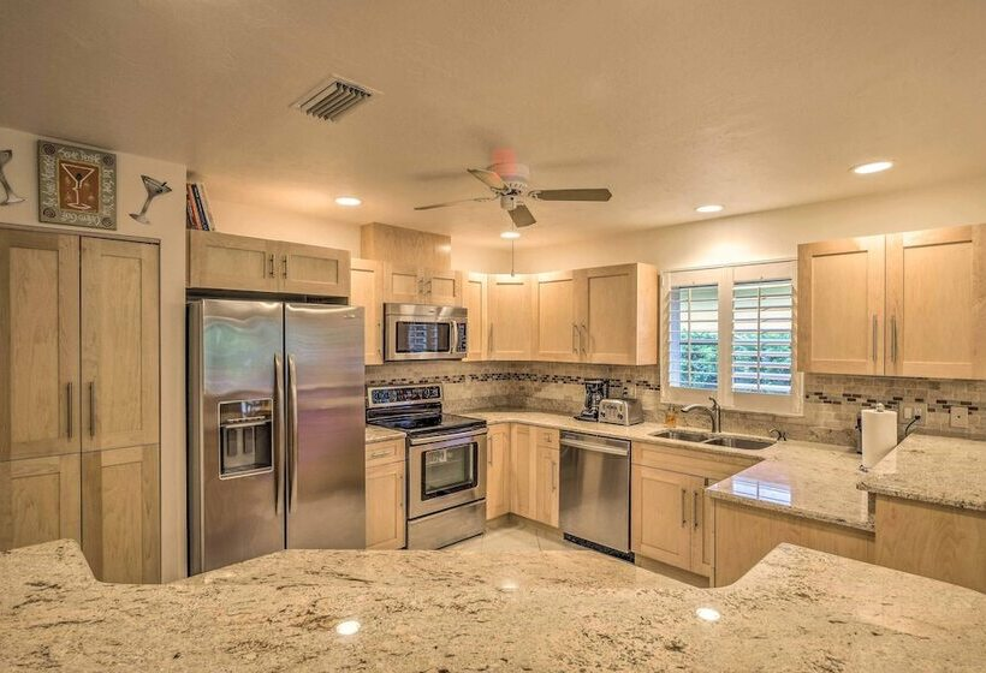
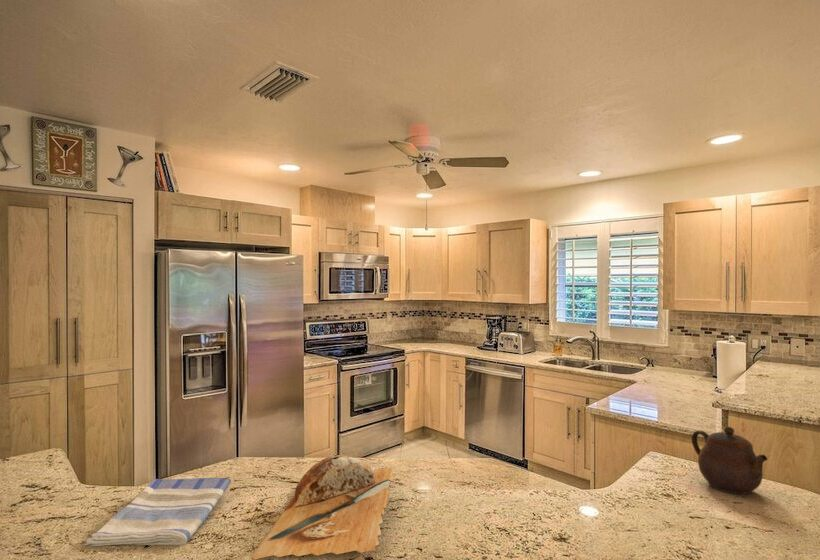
+ dish towel [83,477,232,547]
+ chopping board [250,454,394,560]
+ teapot [690,426,768,496]
